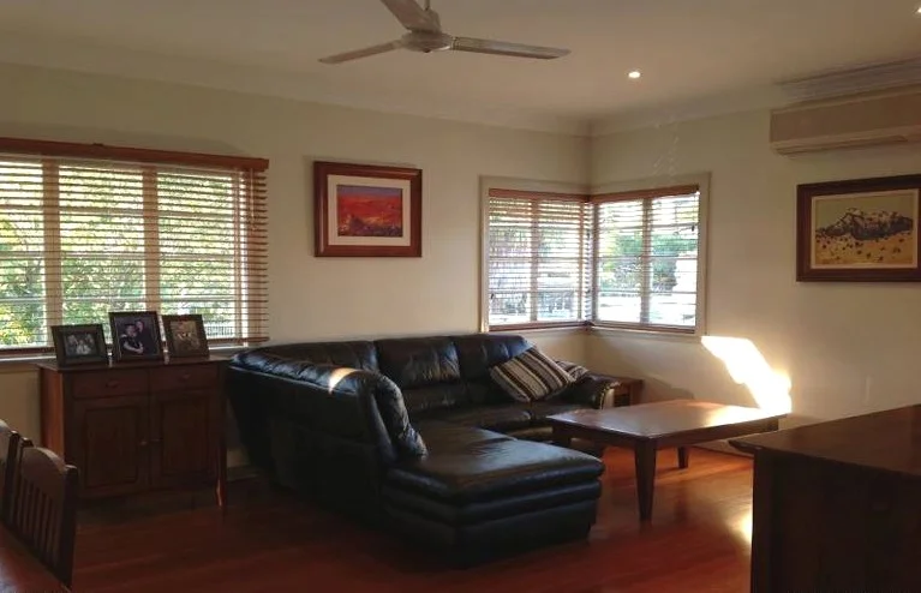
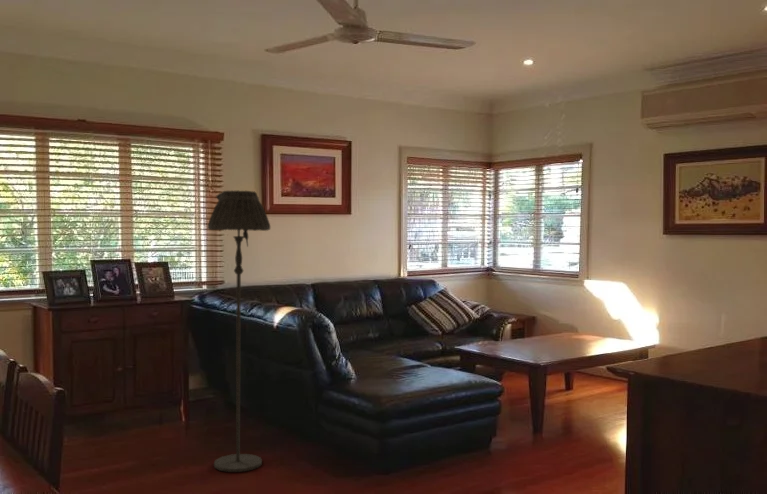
+ floor lamp [207,189,271,473]
